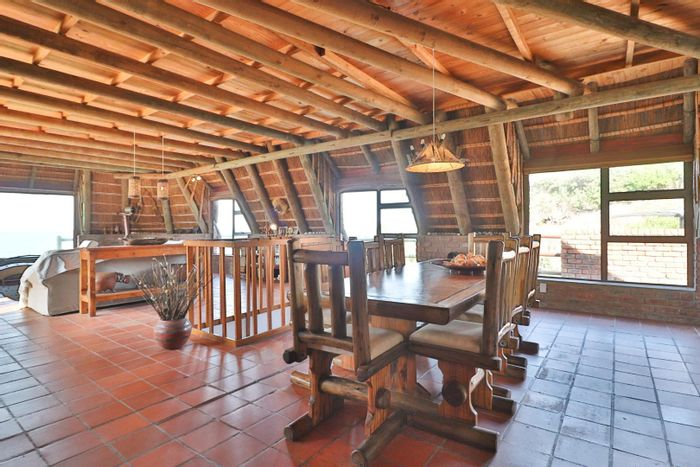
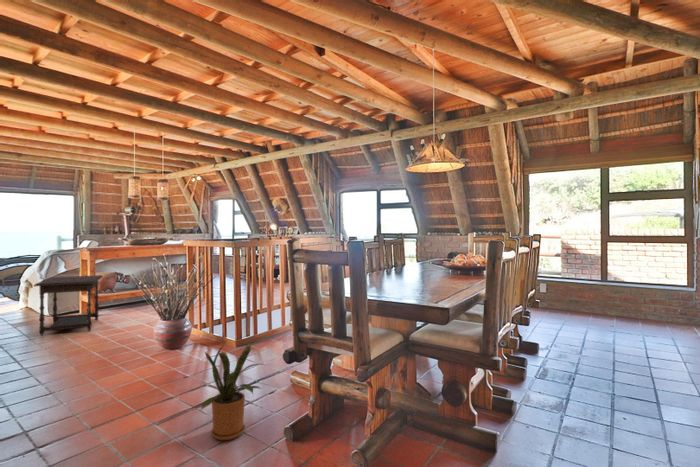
+ house plant [200,341,263,441]
+ side table [32,274,104,337]
